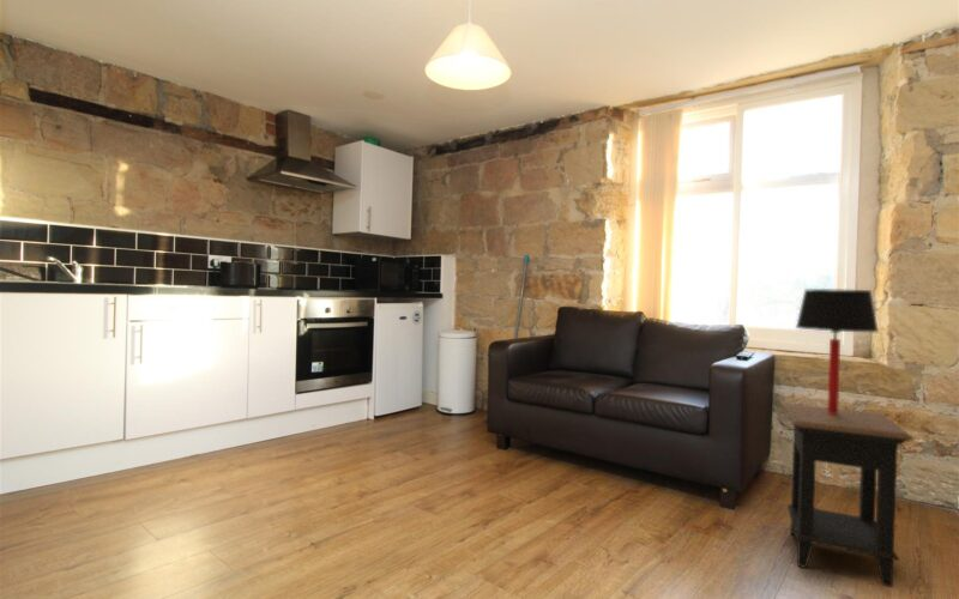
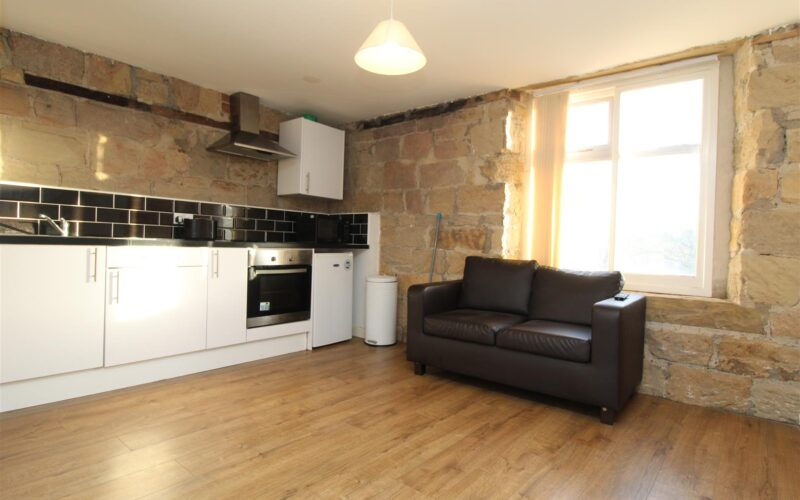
- table lamp [795,288,880,415]
- side table [783,403,915,588]
